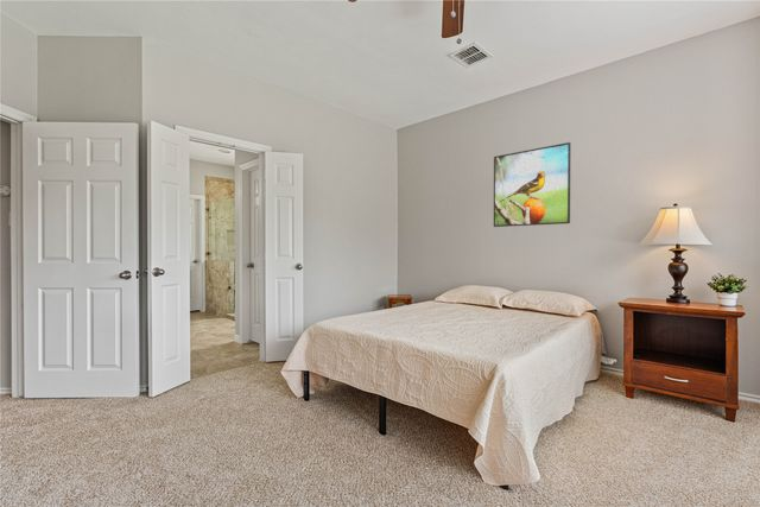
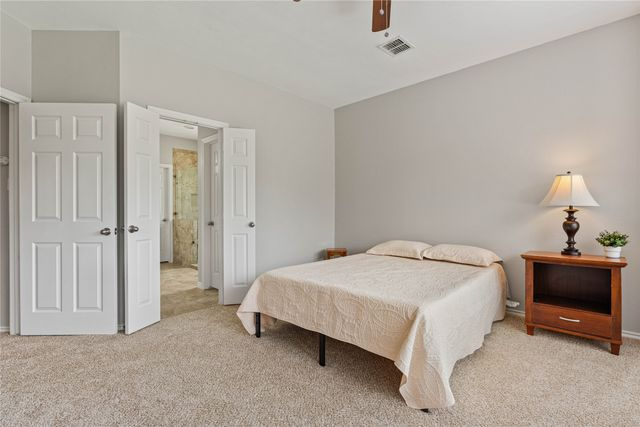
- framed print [493,141,571,228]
